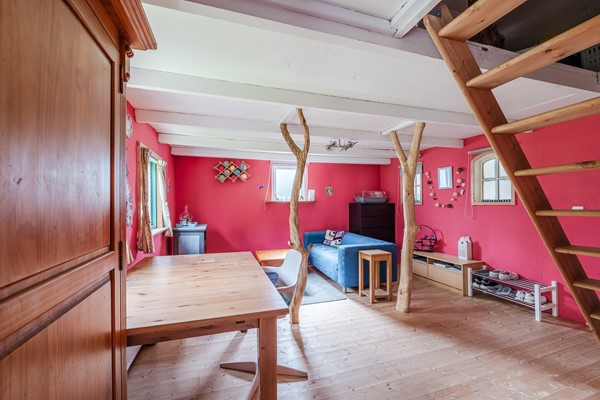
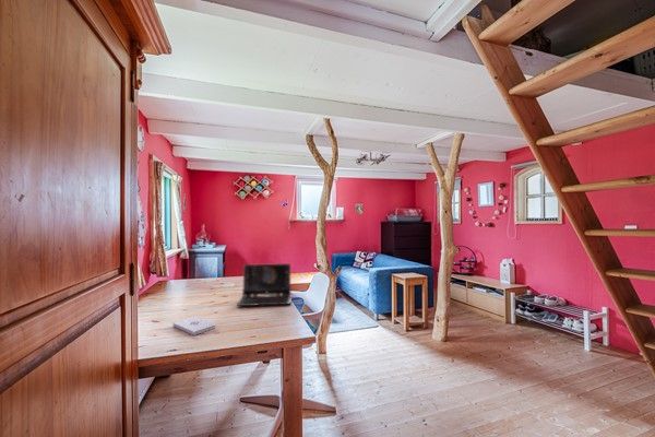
+ notepad [172,316,217,336]
+ laptop computer [236,262,291,307]
